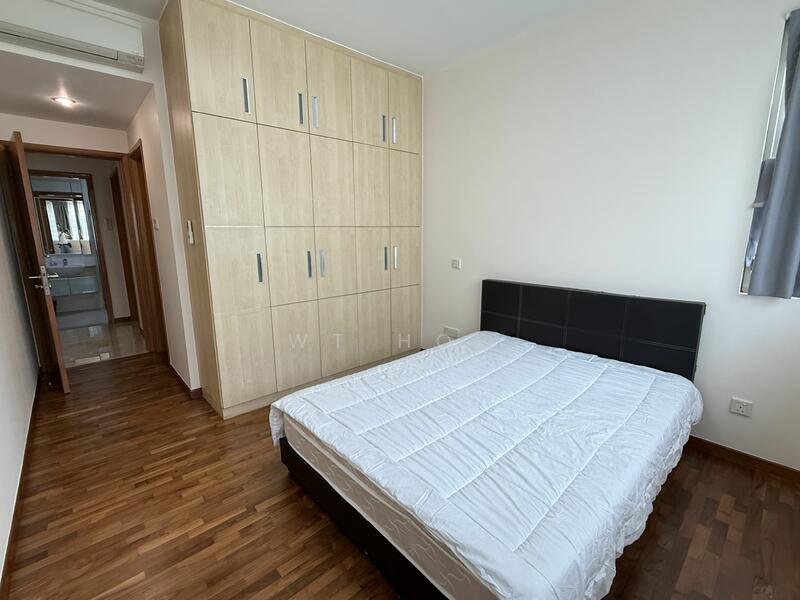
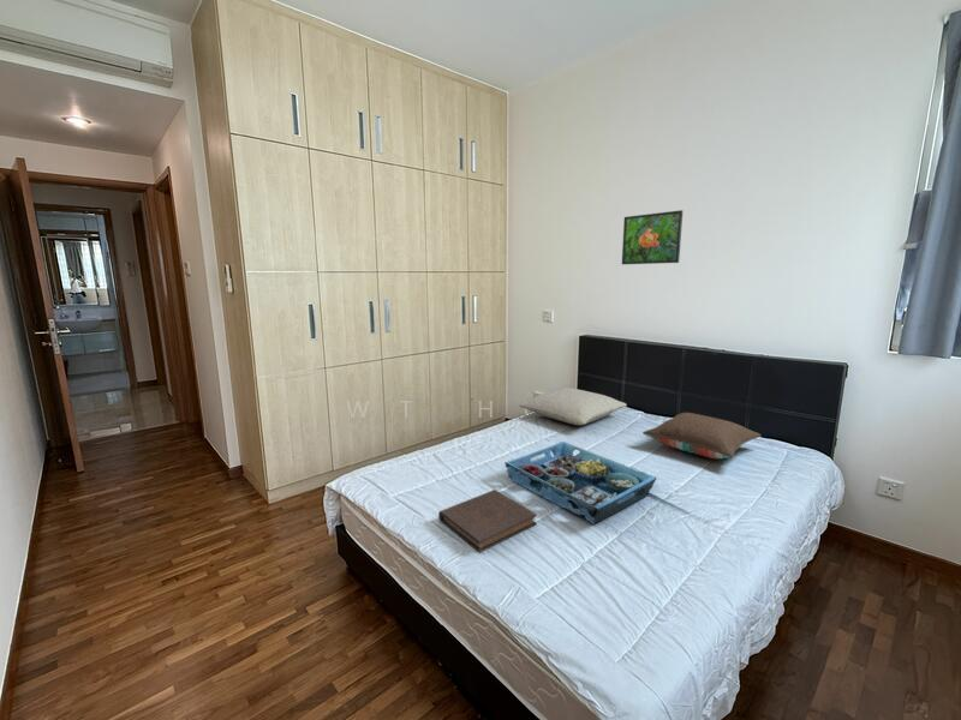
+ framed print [621,209,684,265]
+ book [437,488,538,553]
+ pillow [518,386,628,426]
+ pillow [641,412,763,460]
+ serving tray [503,440,658,526]
